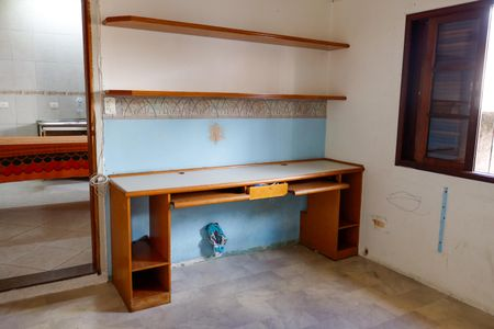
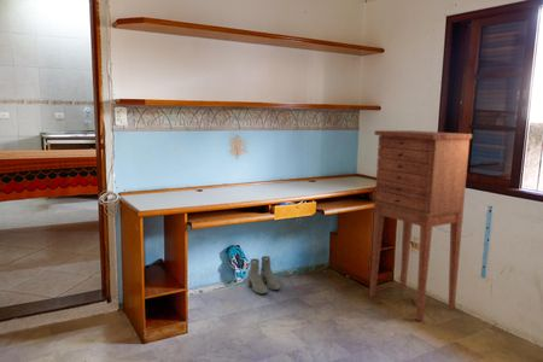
+ cabinet [368,129,473,322]
+ boots [246,255,281,296]
